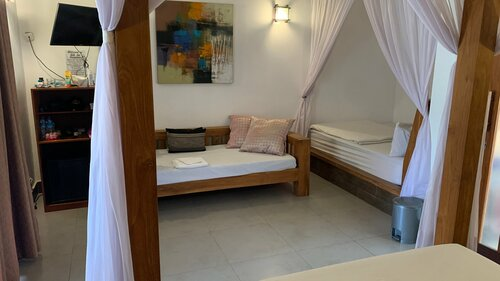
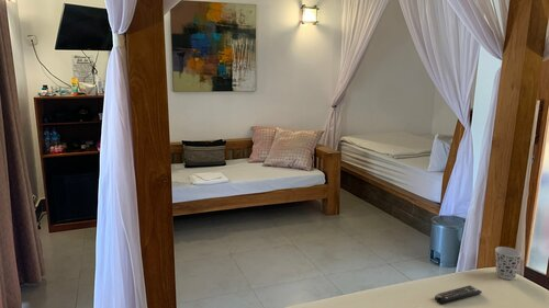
+ cup [494,246,523,281]
+ remote control [434,285,483,305]
